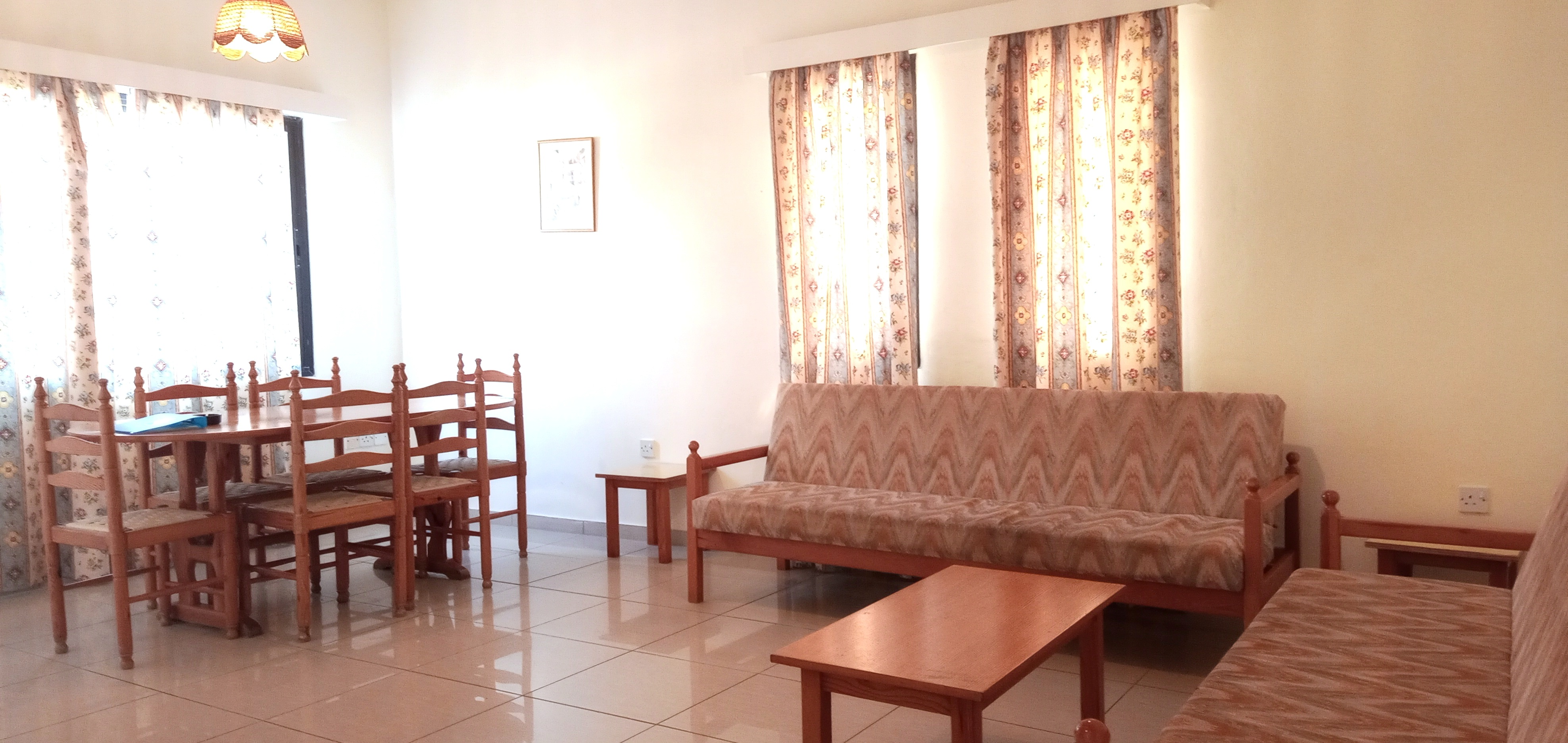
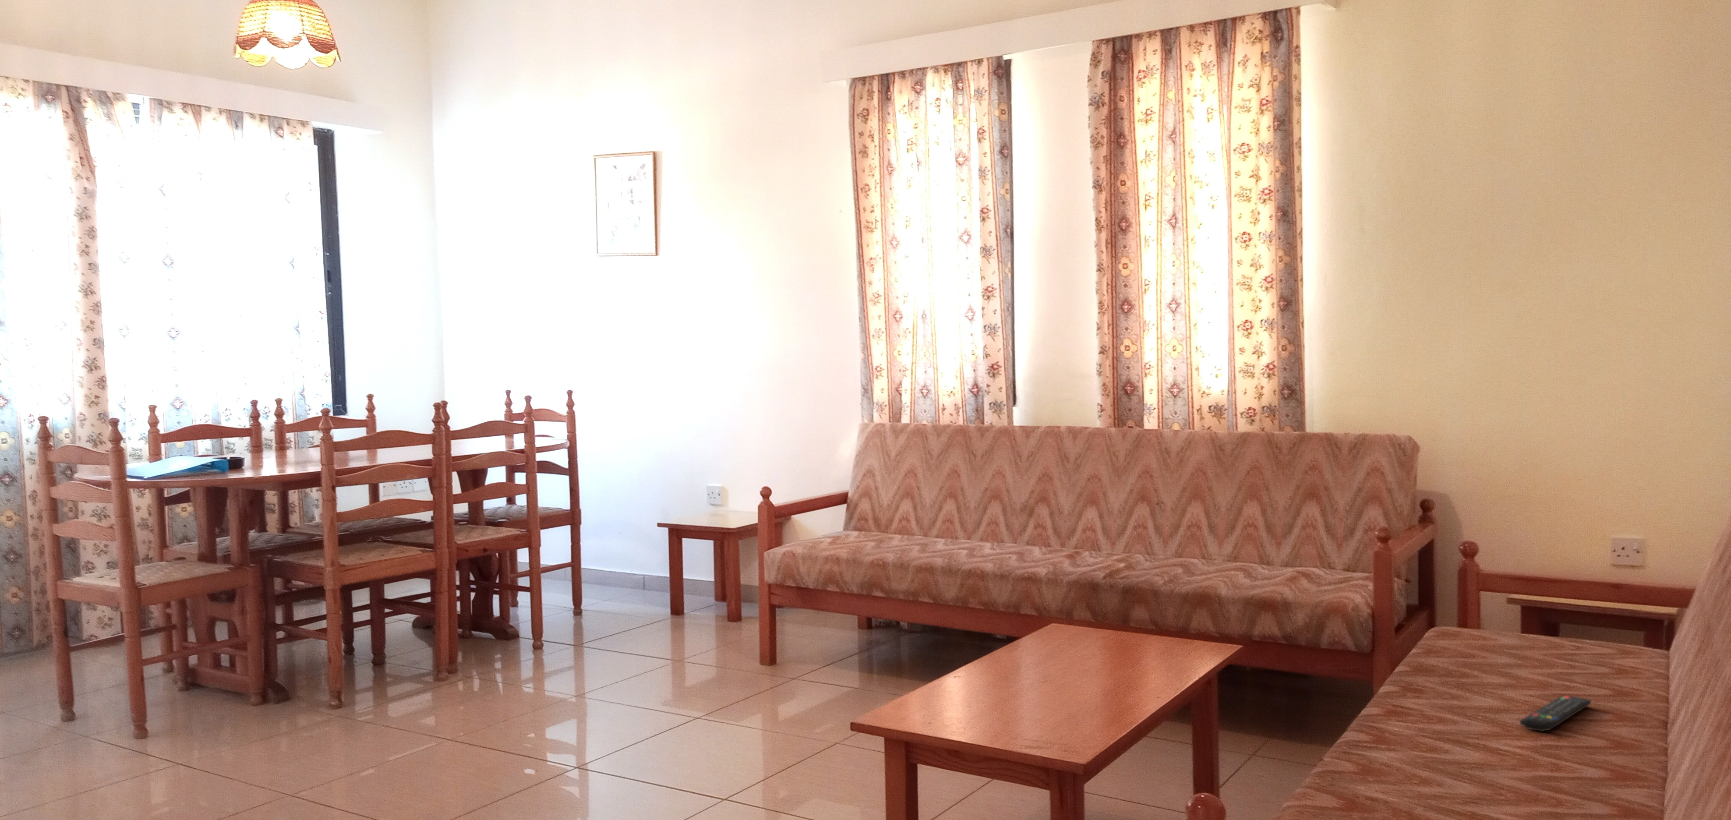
+ remote control [1519,694,1592,732]
